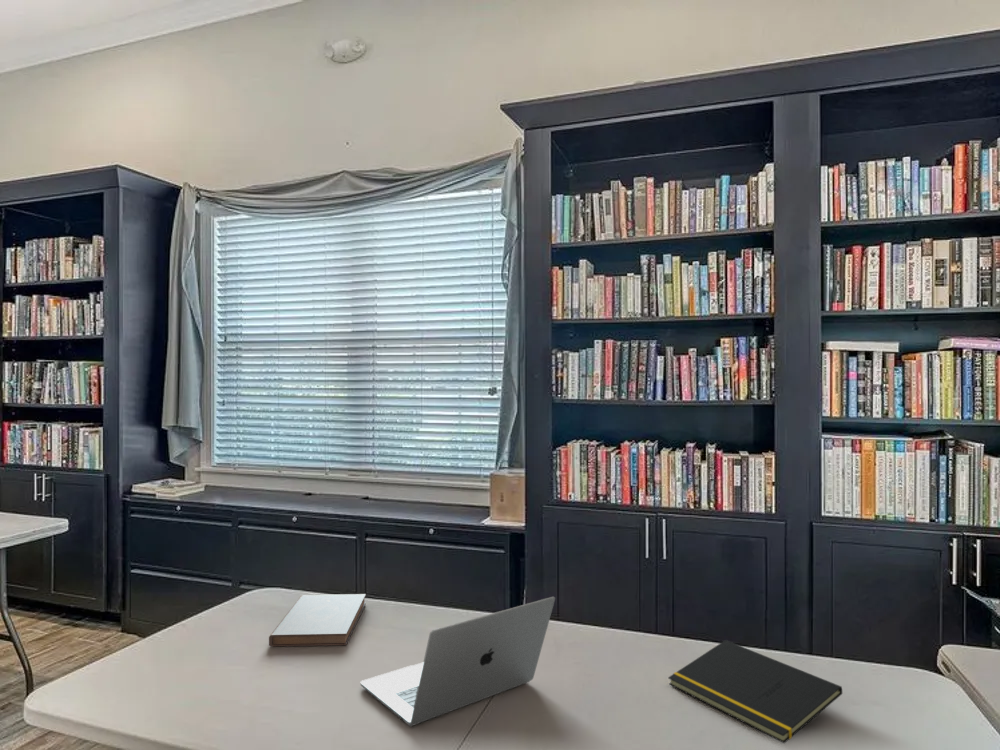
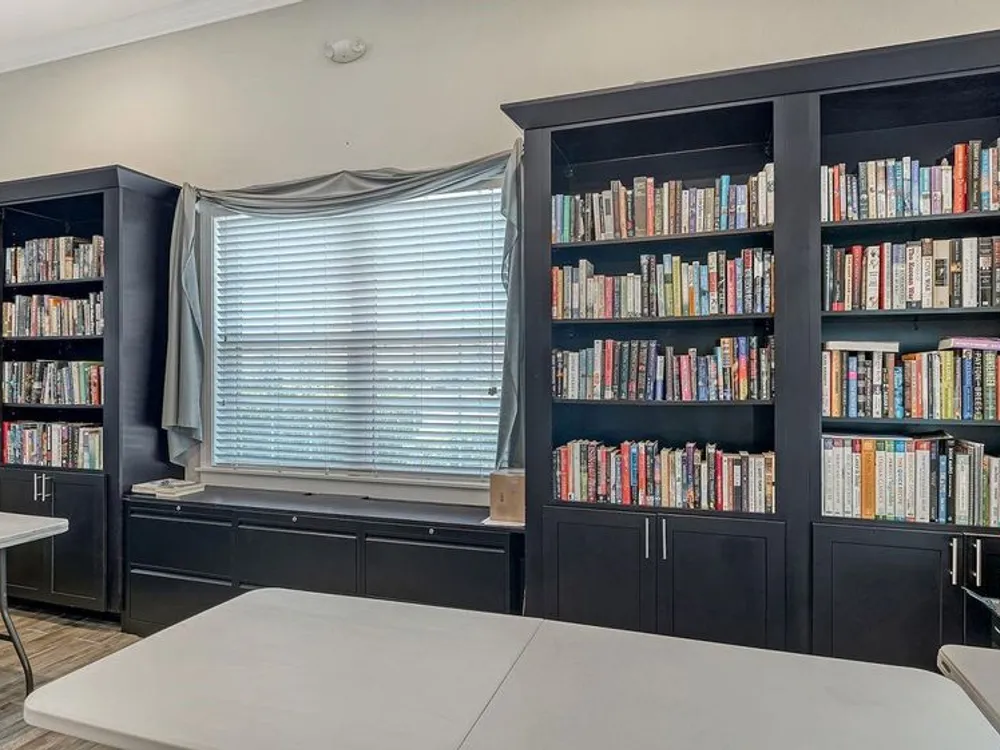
- notepad [667,639,843,744]
- laptop [360,596,556,727]
- book [268,593,367,647]
